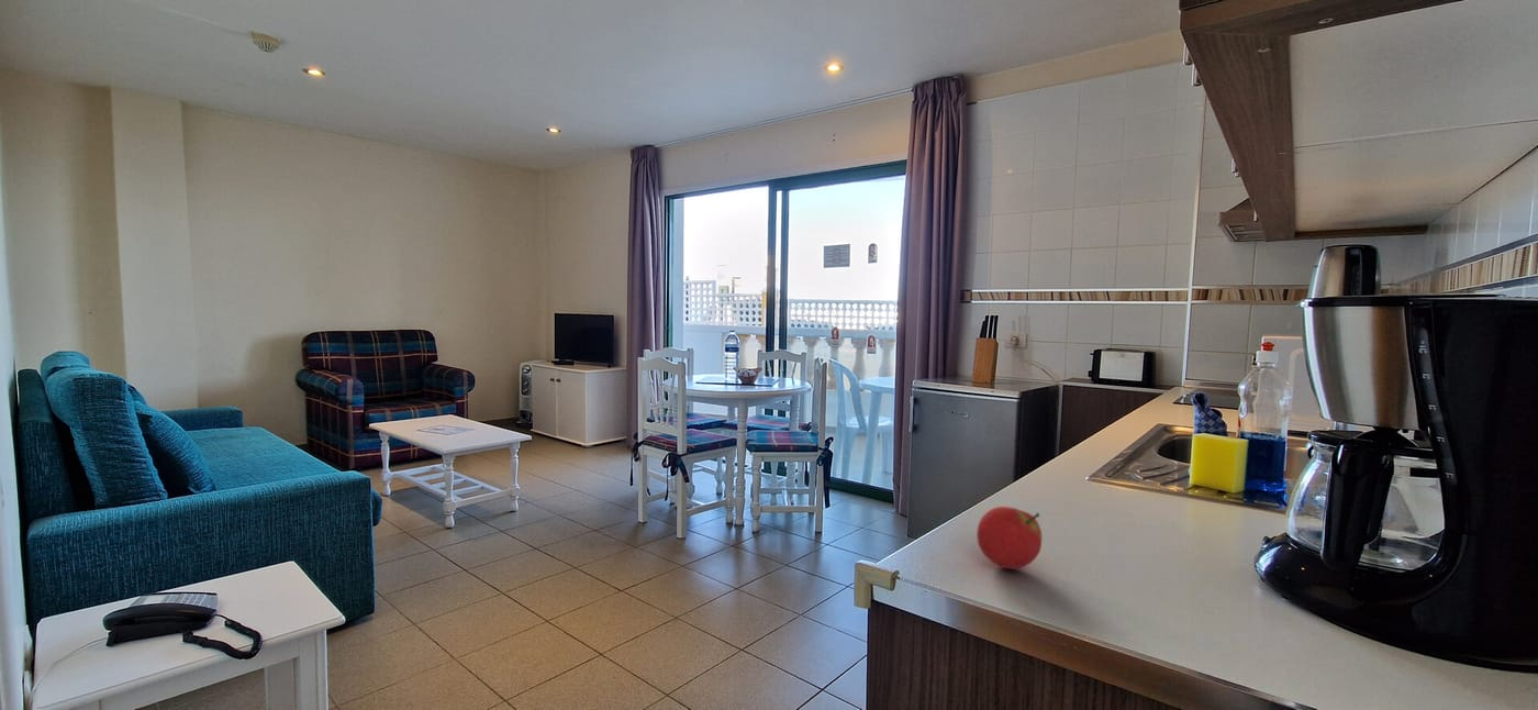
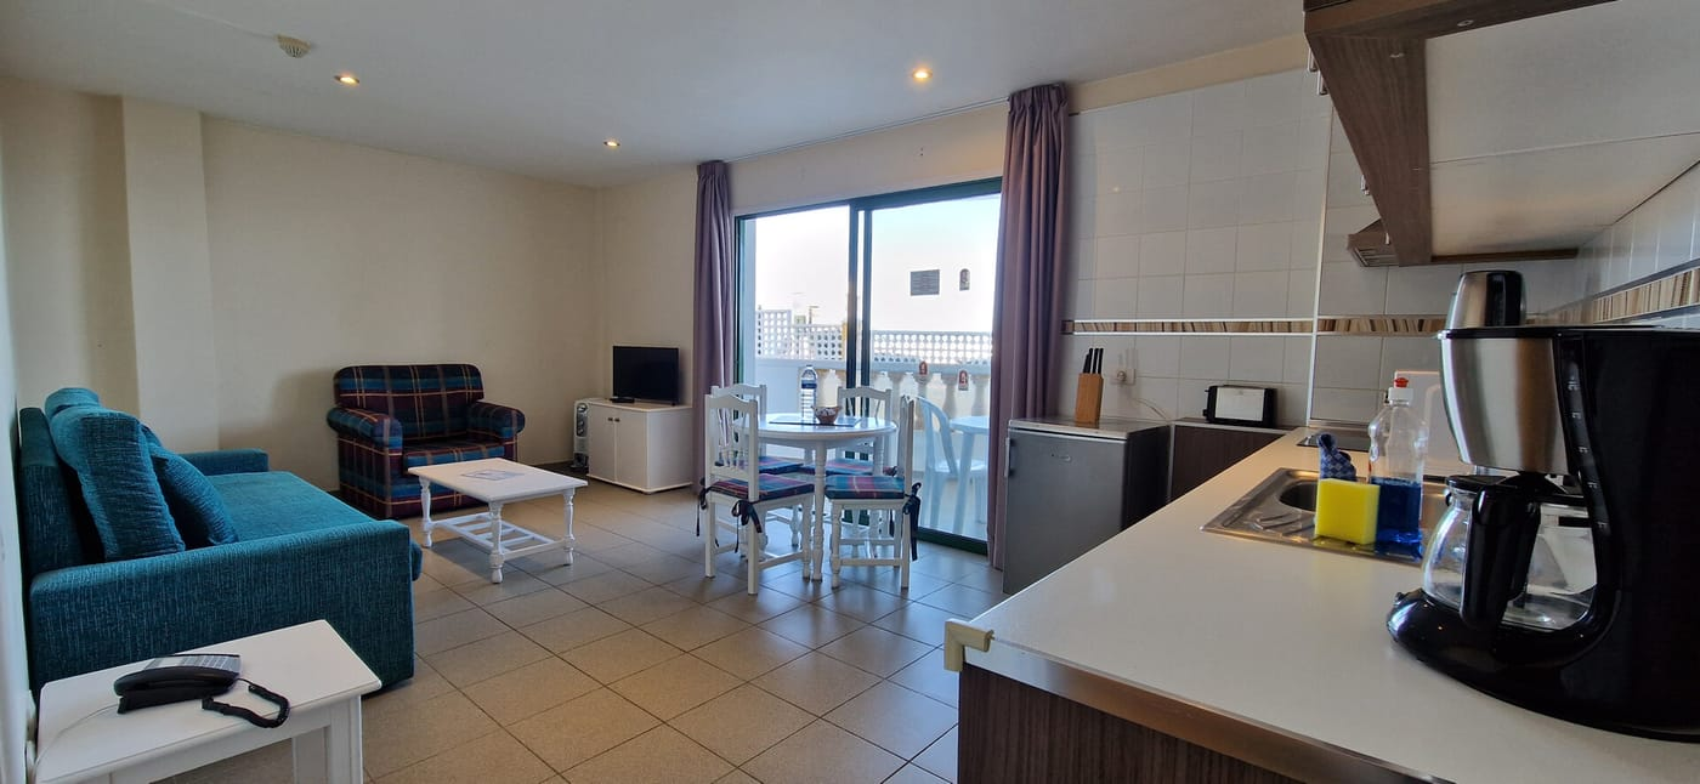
- fruit [976,506,1043,570]
